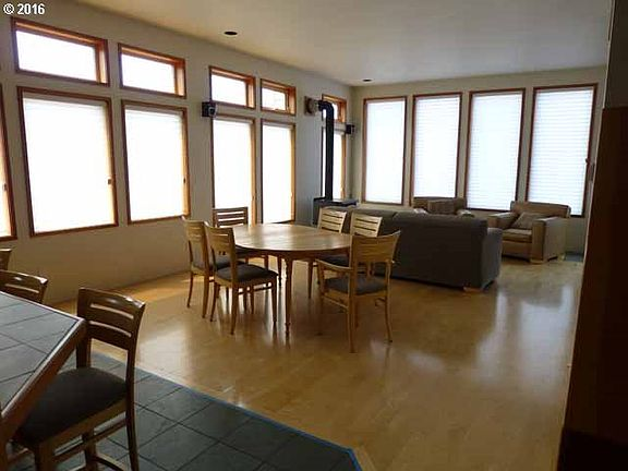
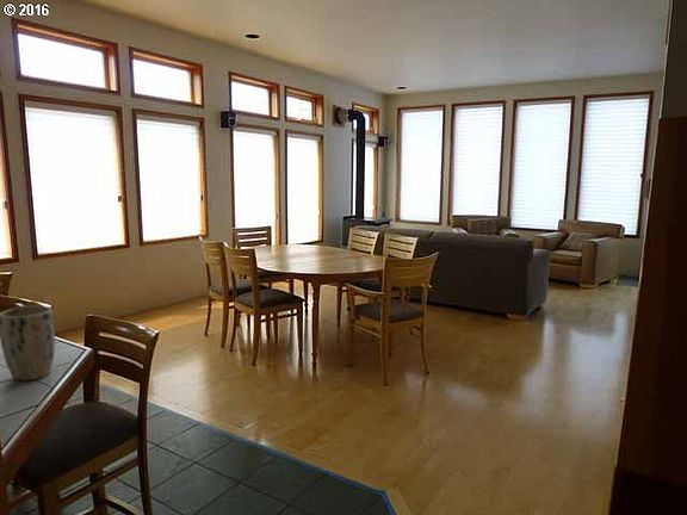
+ plant pot [0,305,56,383]
